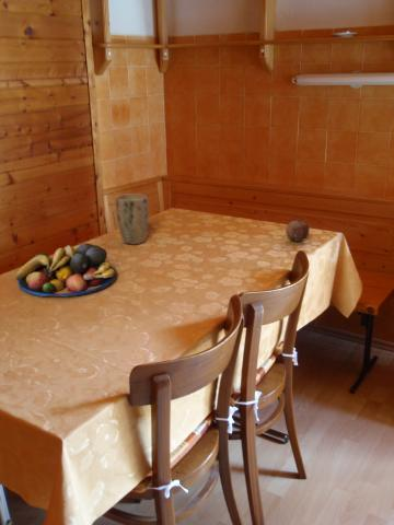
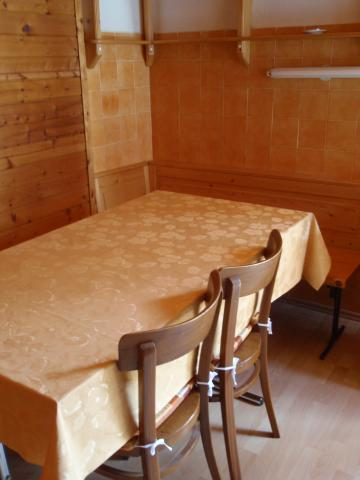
- plant pot [115,192,149,245]
- fruit [285,218,311,243]
- fruit bowl [14,242,118,298]
